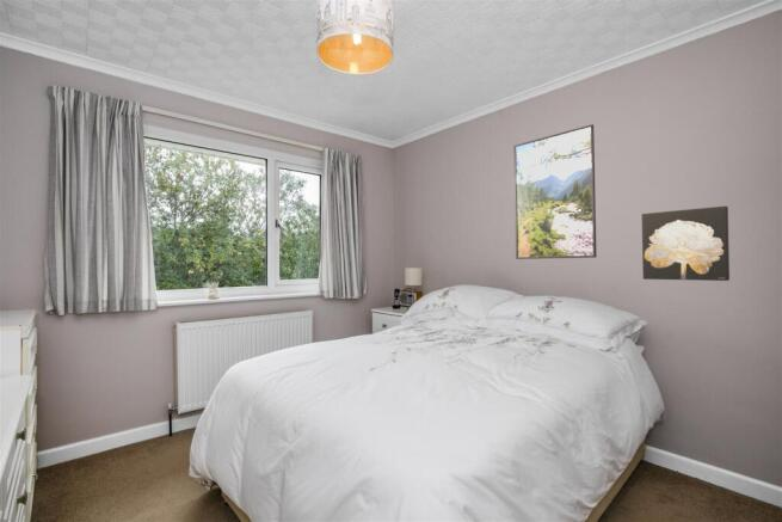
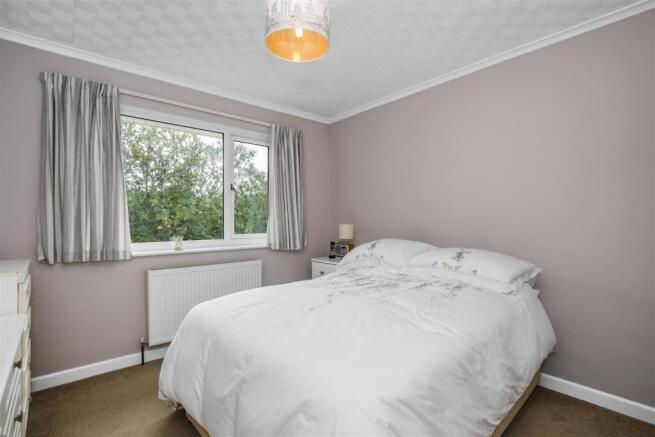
- wall art [641,205,731,282]
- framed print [512,123,598,260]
